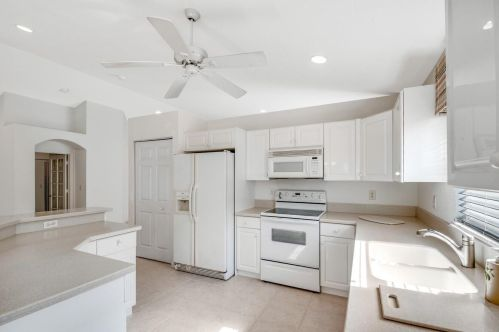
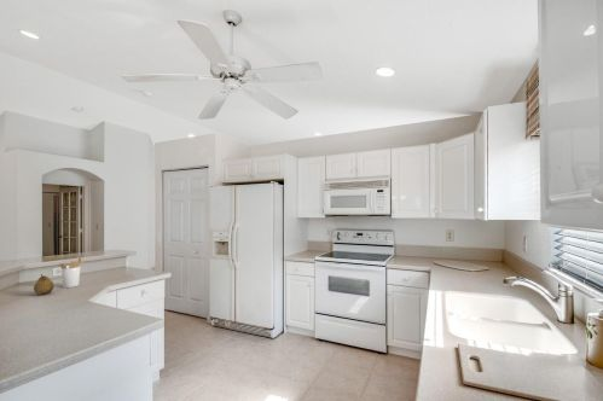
+ fruit [33,273,54,296]
+ utensil holder [58,256,86,289]
